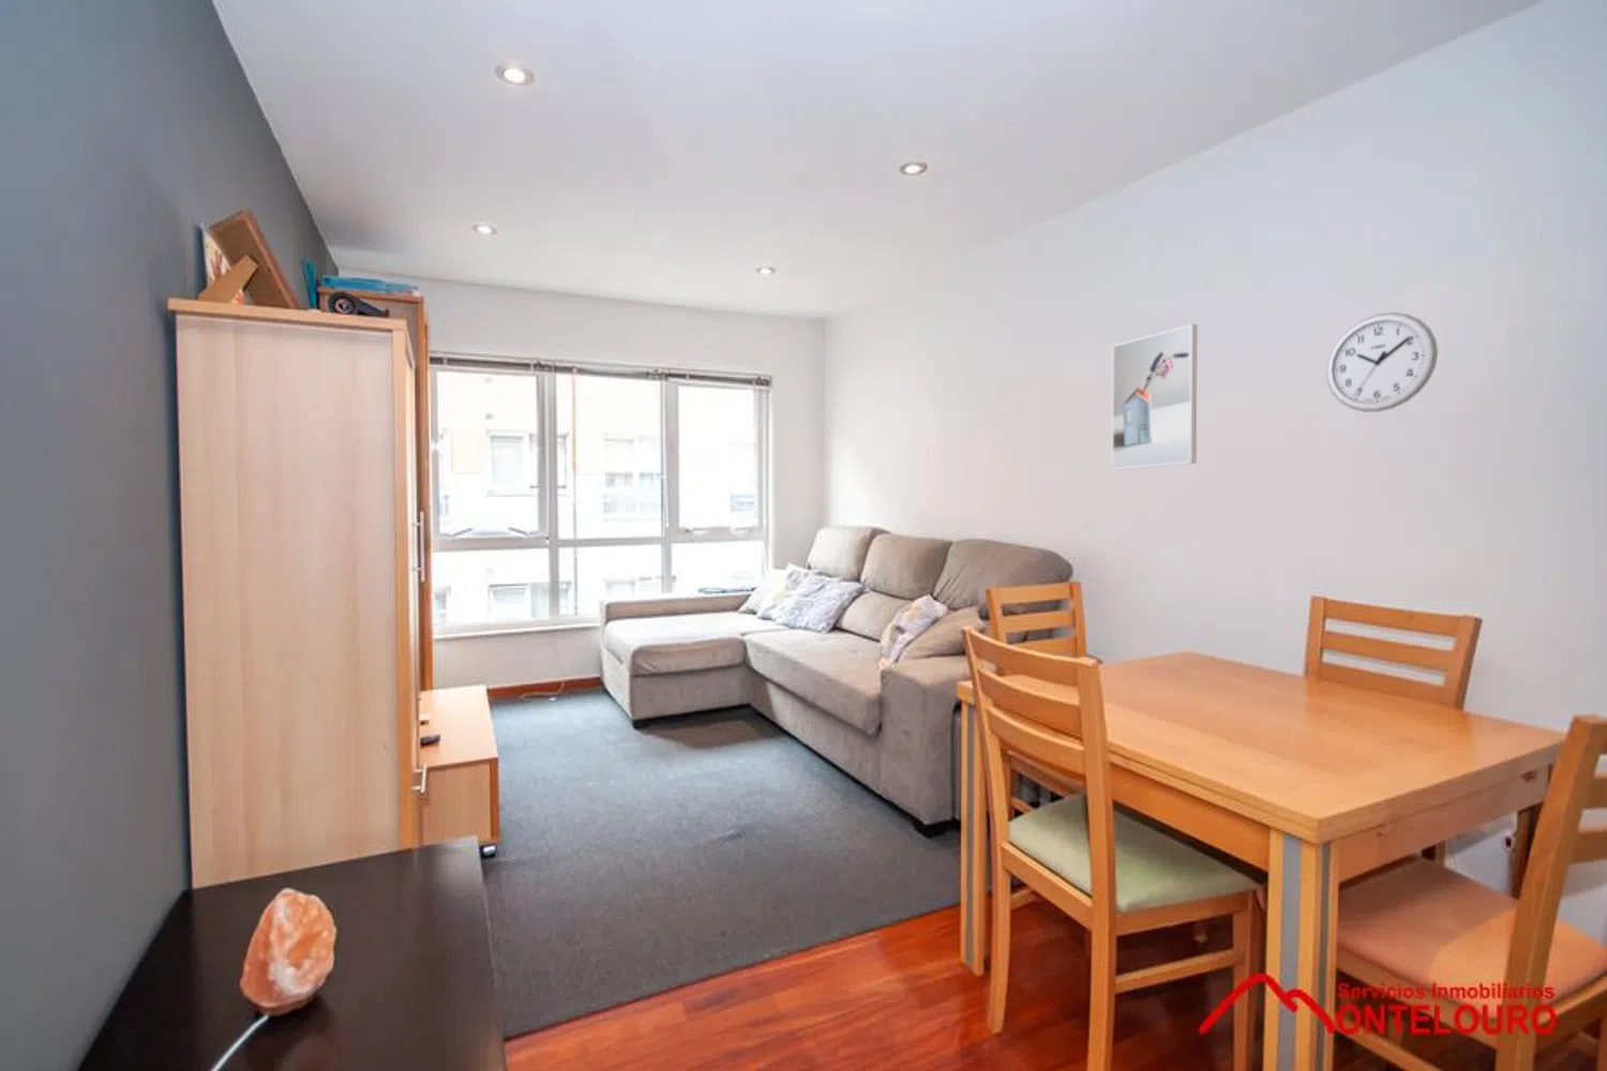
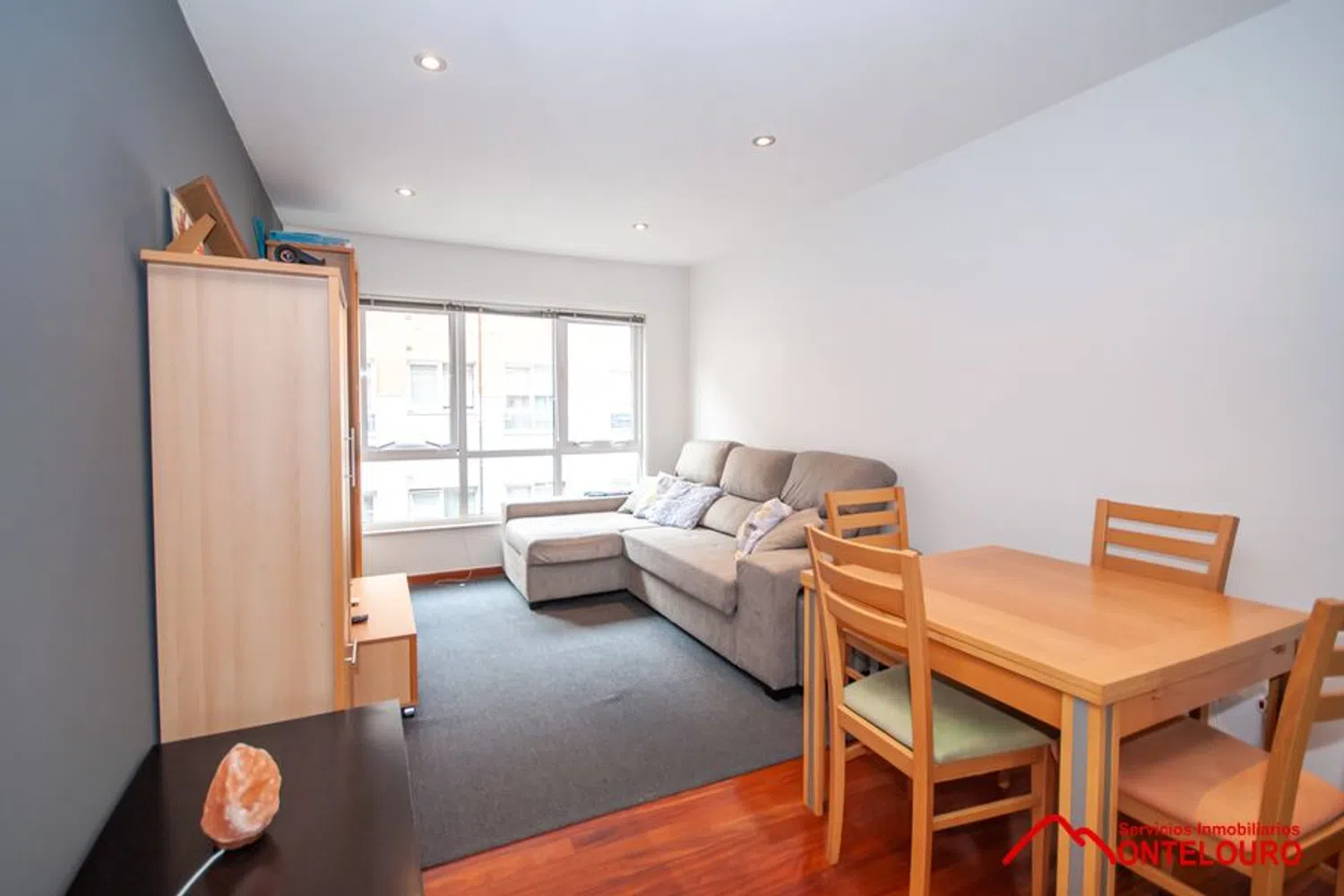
- wall clock [1325,312,1438,414]
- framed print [1111,324,1198,471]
